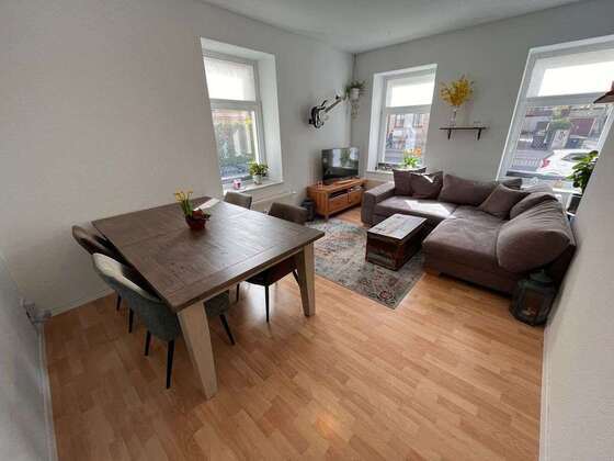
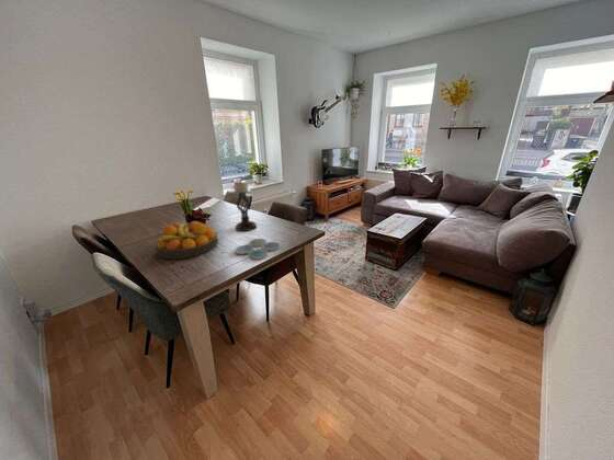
+ drink coaster [234,238,282,261]
+ fruit bowl [155,220,219,260]
+ candle holder [231,179,258,232]
